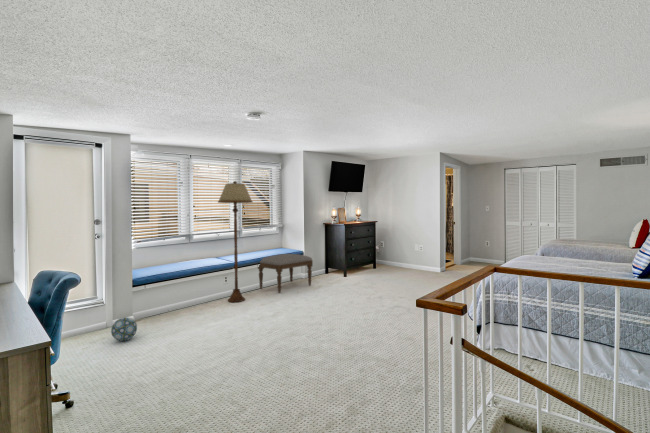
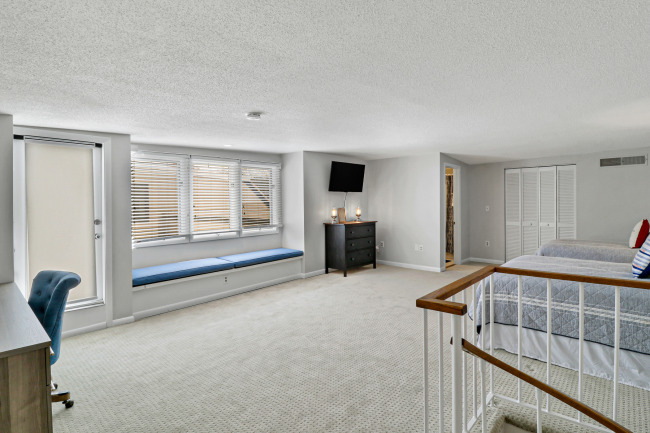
- floor lamp [217,180,254,303]
- ball [110,316,138,342]
- ottoman [257,253,314,294]
